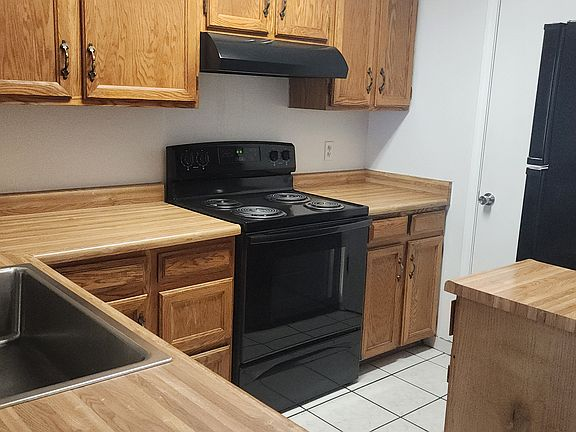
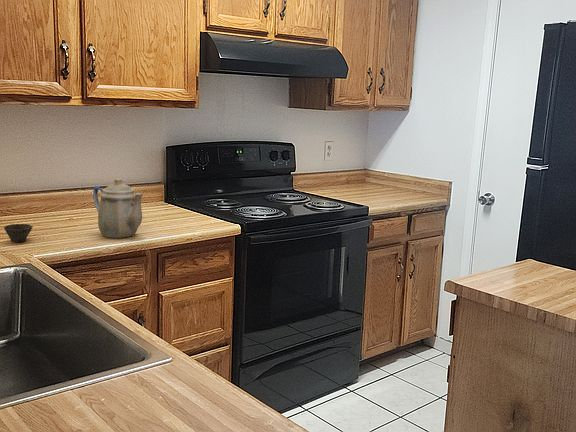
+ teapot [92,177,144,239]
+ cup [3,223,34,243]
